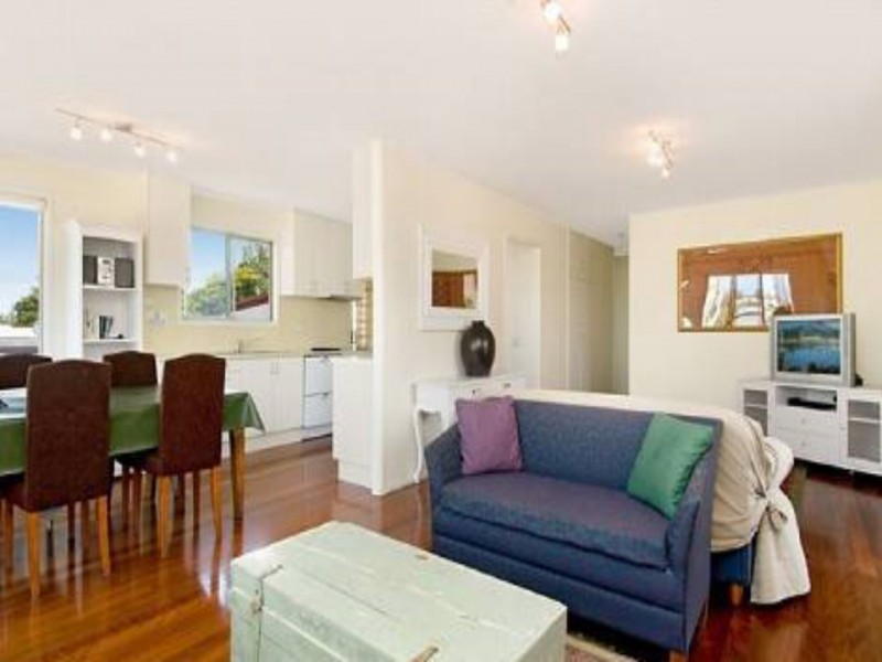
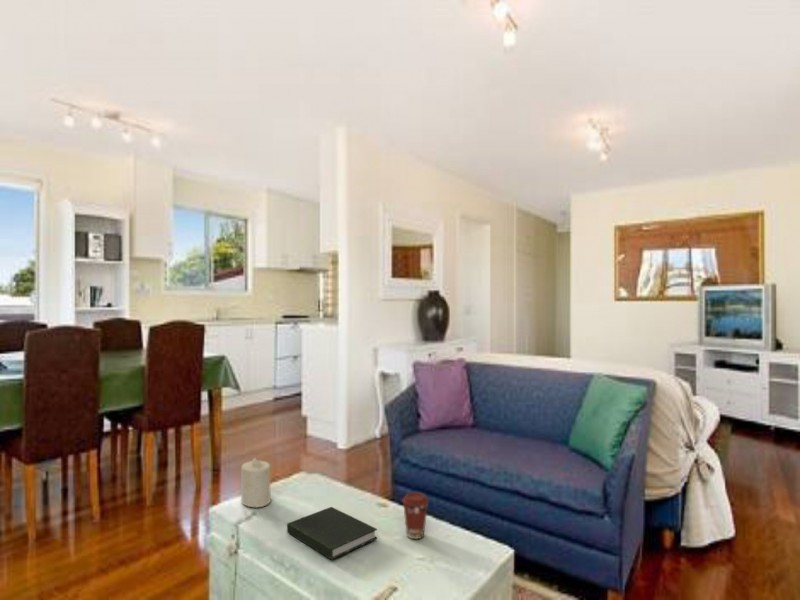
+ book [286,506,378,561]
+ coffee cup [401,491,430,540]
+ candle [240,457,272,508]
